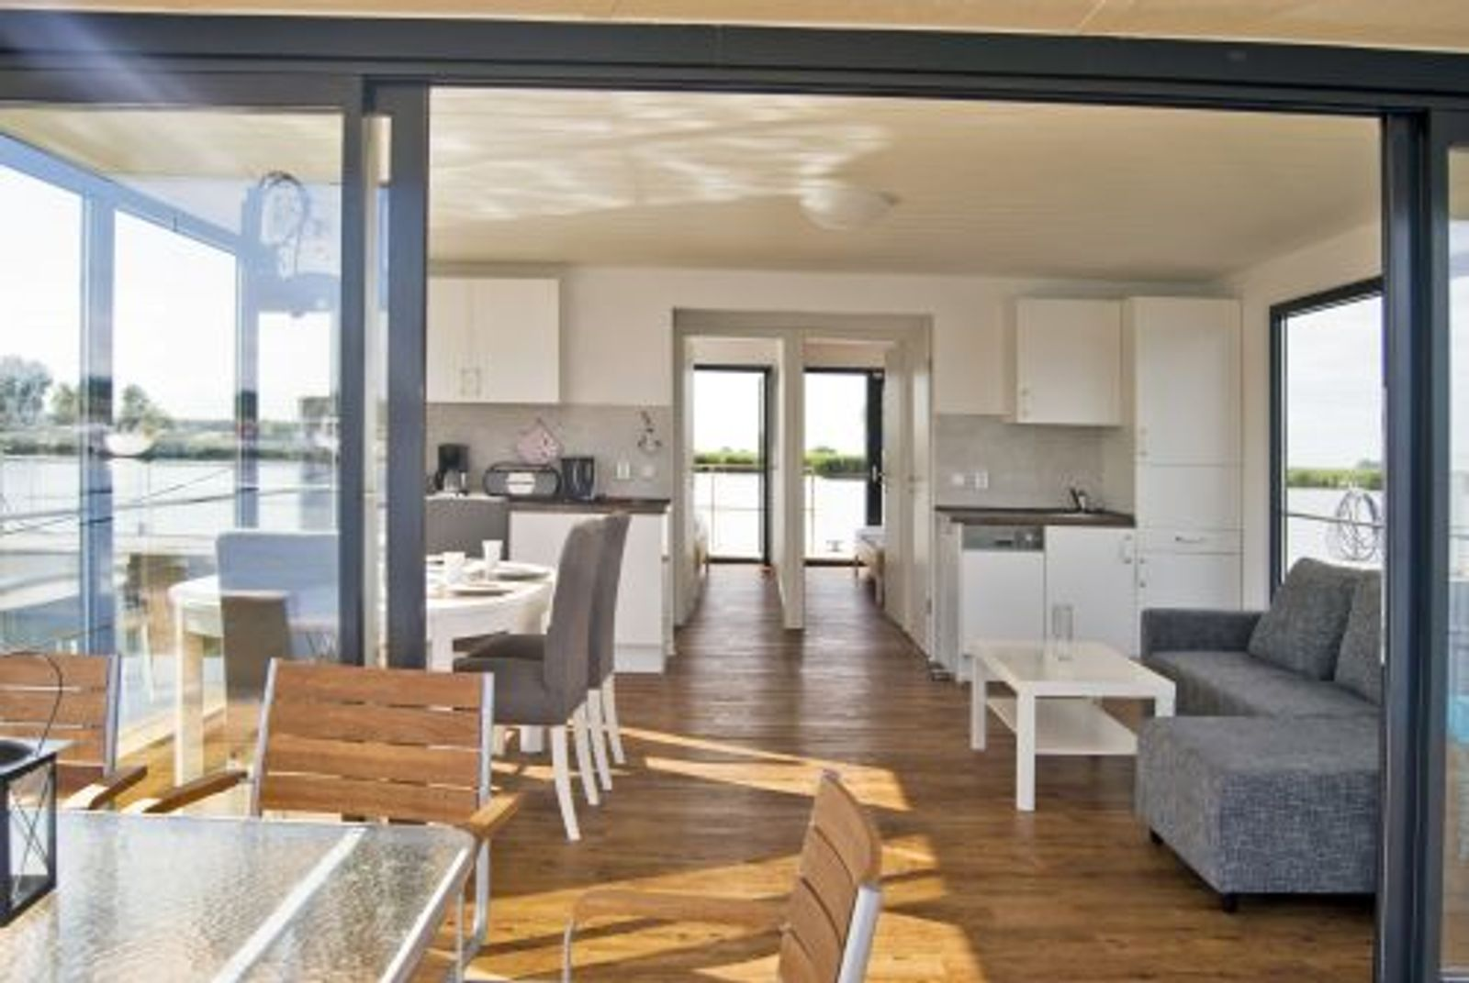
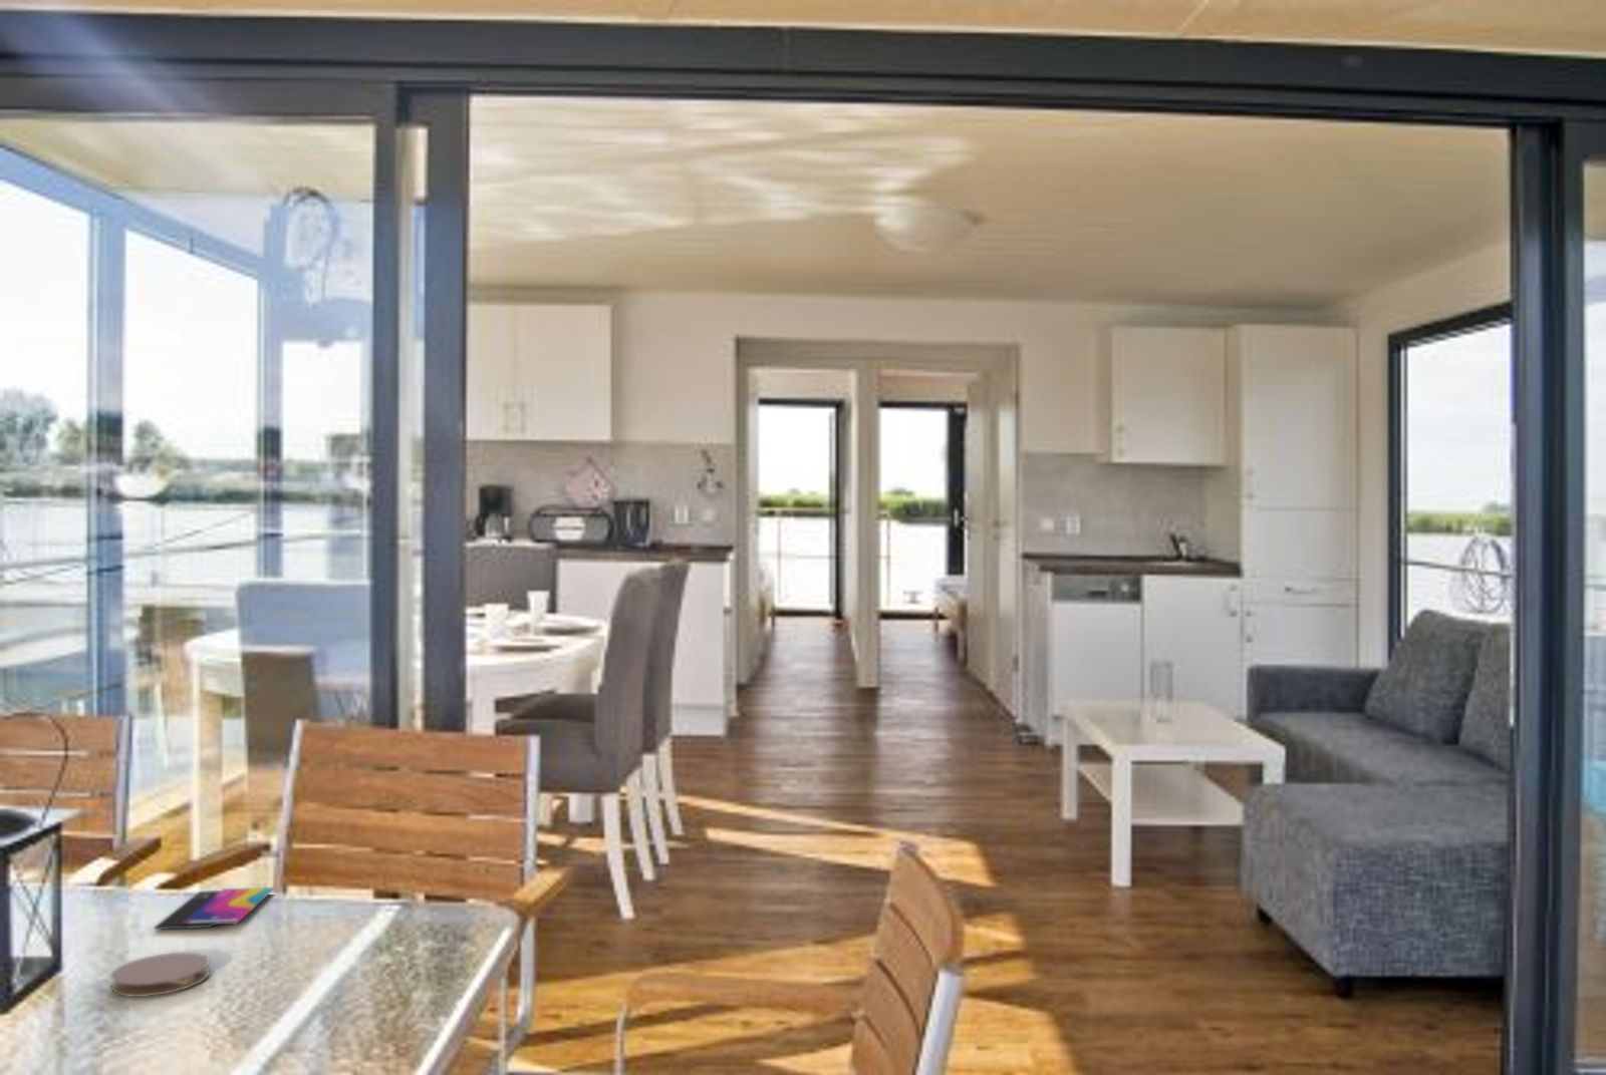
+ smartphone [152,887,276,931]
+ coaster [110,951,211,998]
